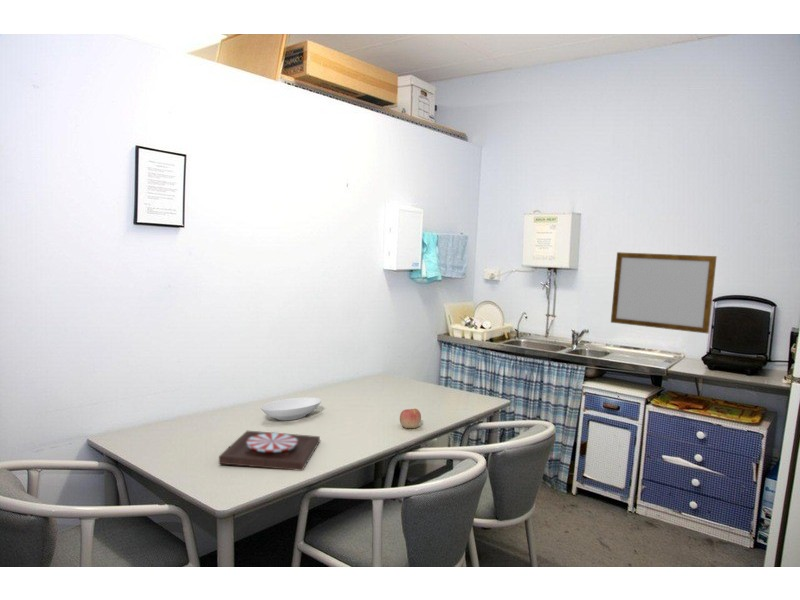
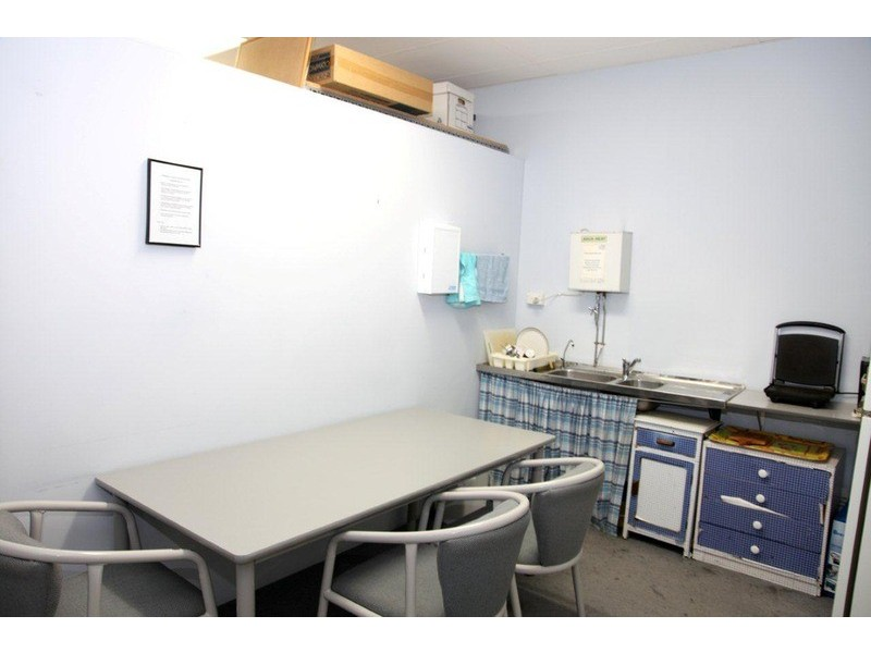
- bowl [260,397,323,421]
- apple [399,408,422,429]
- writing board [610,251,718,334]
- plate [218,430,321,472]
